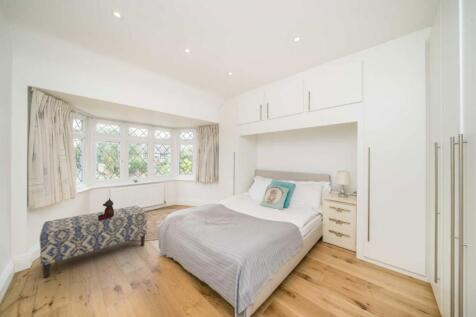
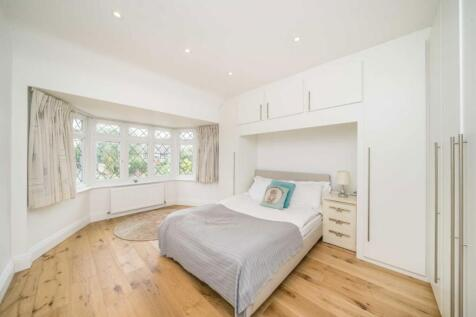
- stuffed bear [98,197,115,221]
- bench [39,205,148,279]
